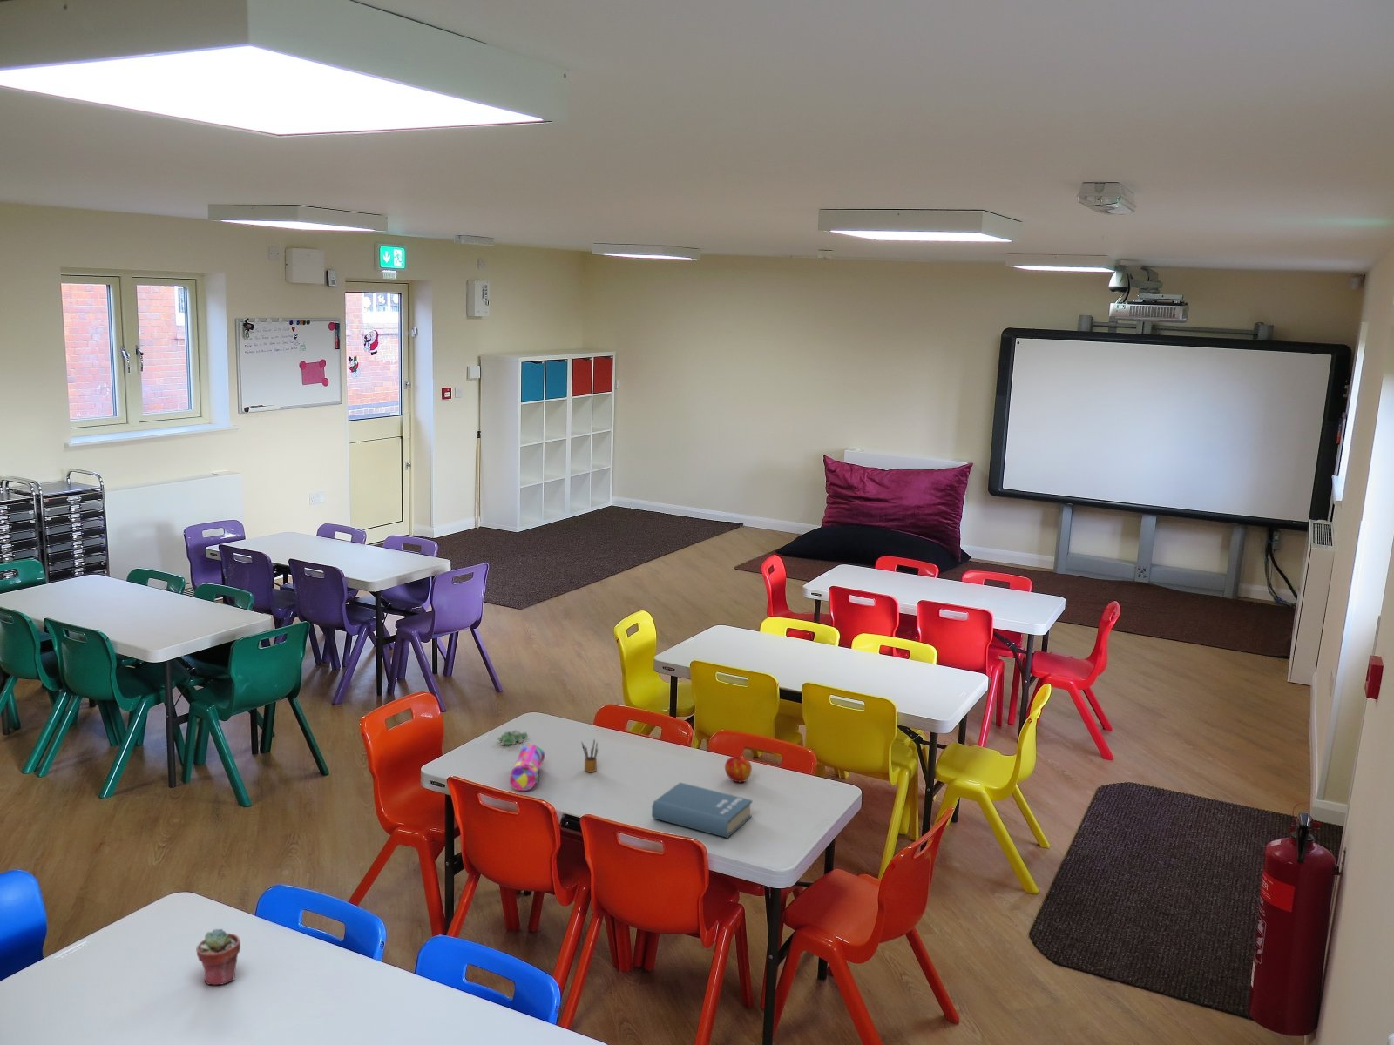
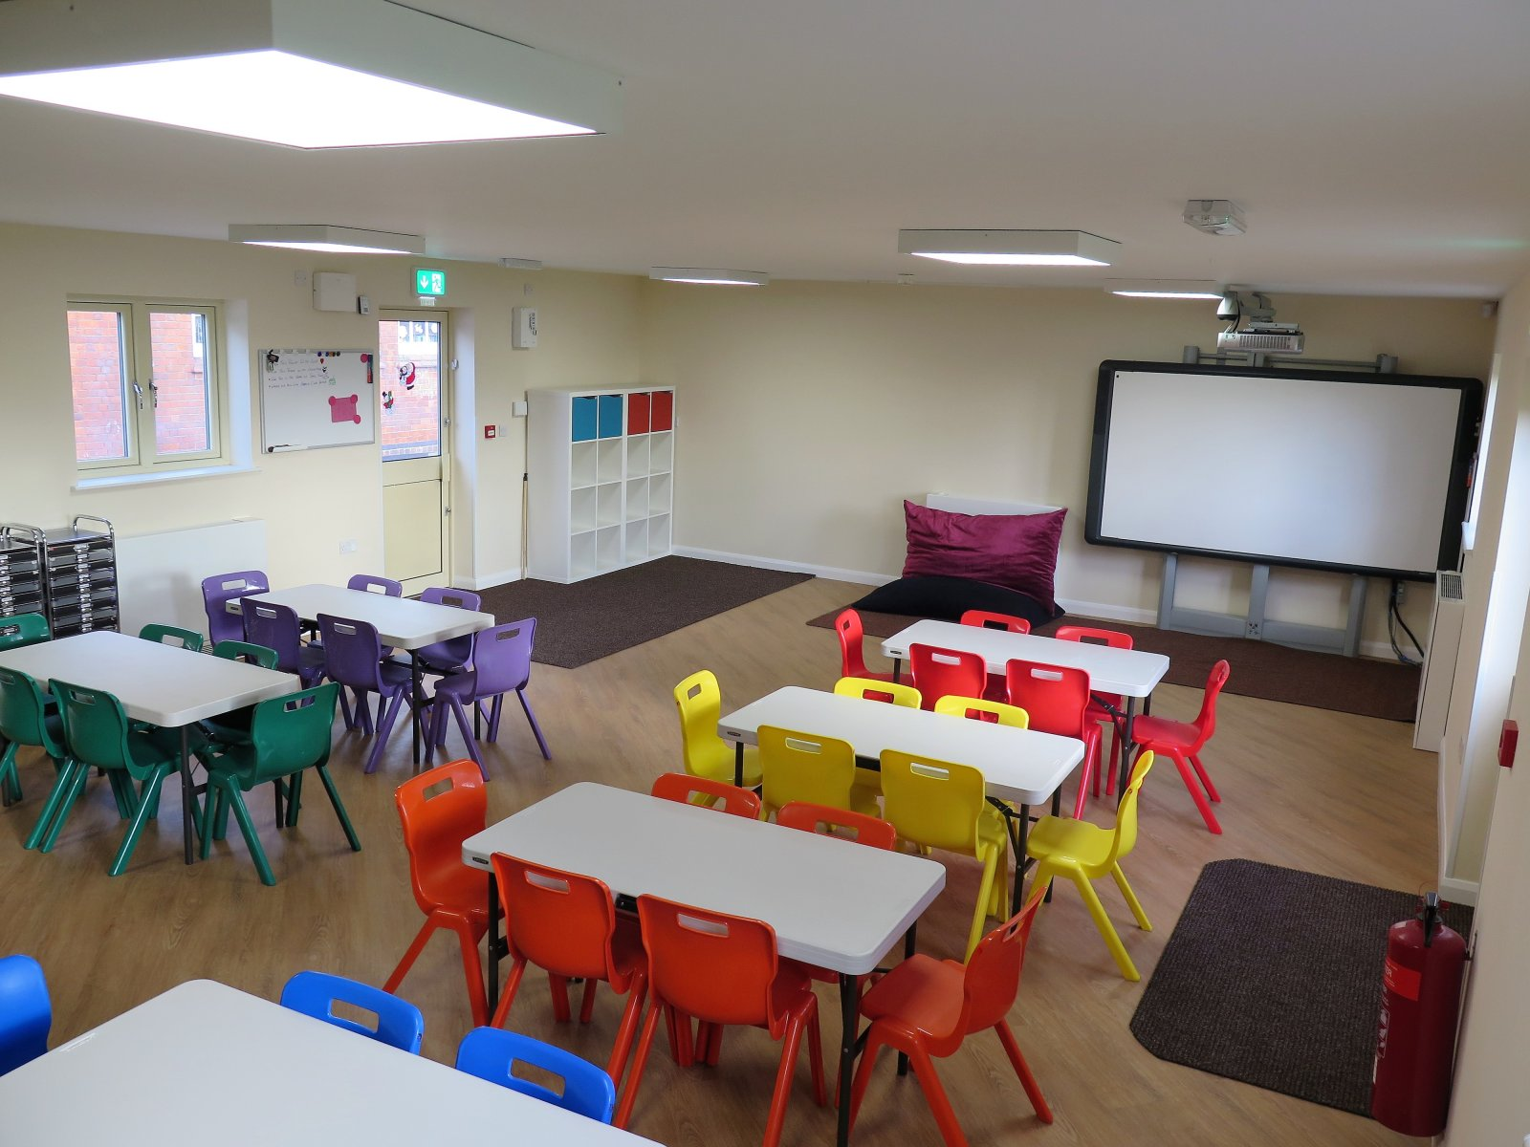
- pencil case [509,744,546,791]
- stuffed animal [496,729,528,746]
- potted succulent [195,929,241,986]
- apple [724,755,753,783]
- pencil box [581,738,598,773]
- book [651,782,753,839]
